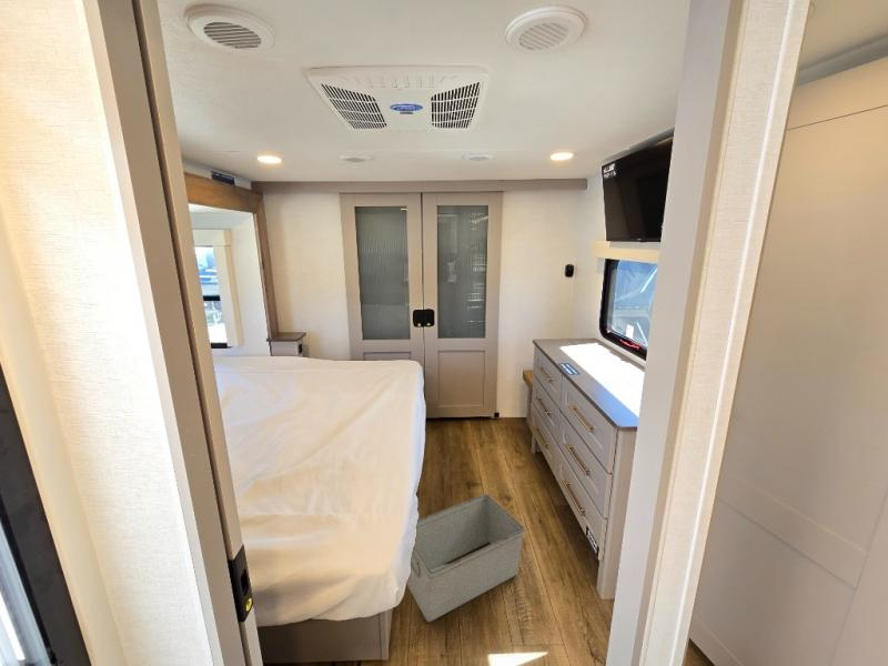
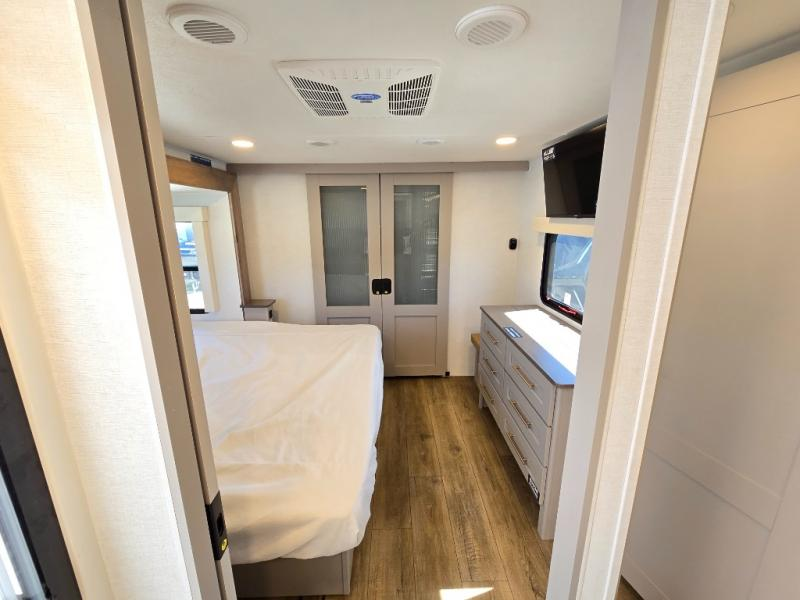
- storage bin [406,493,526,623]
